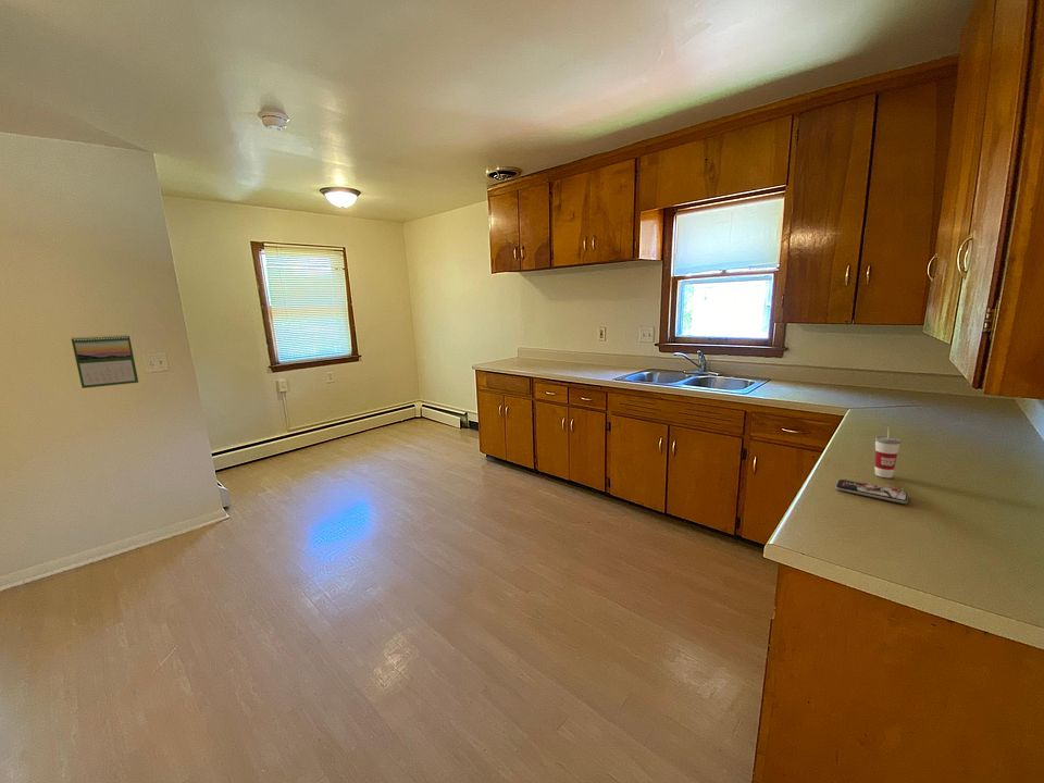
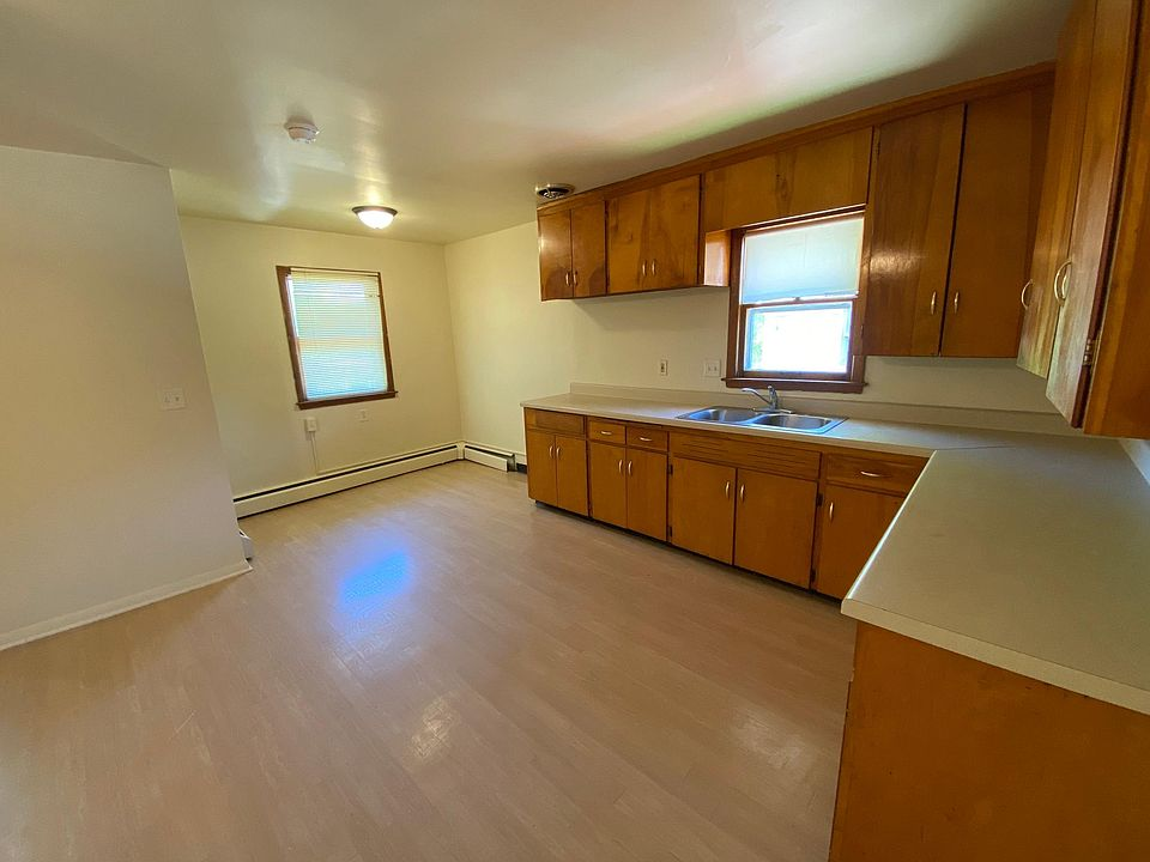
- cup [874,425,902,478]
- calendar [70,334,139,389]
- smartphone [834,477,909,505]
